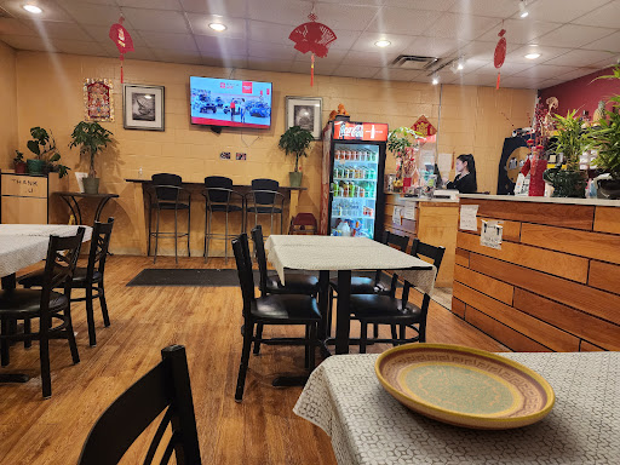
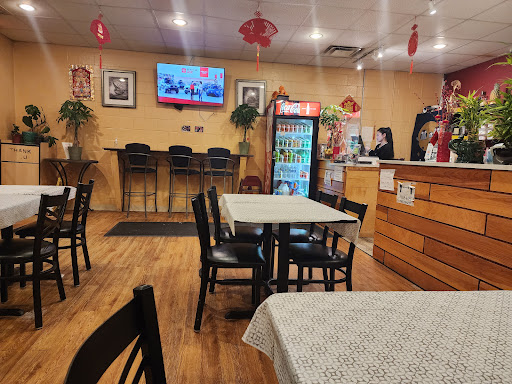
- plate [373,341,557,431]
